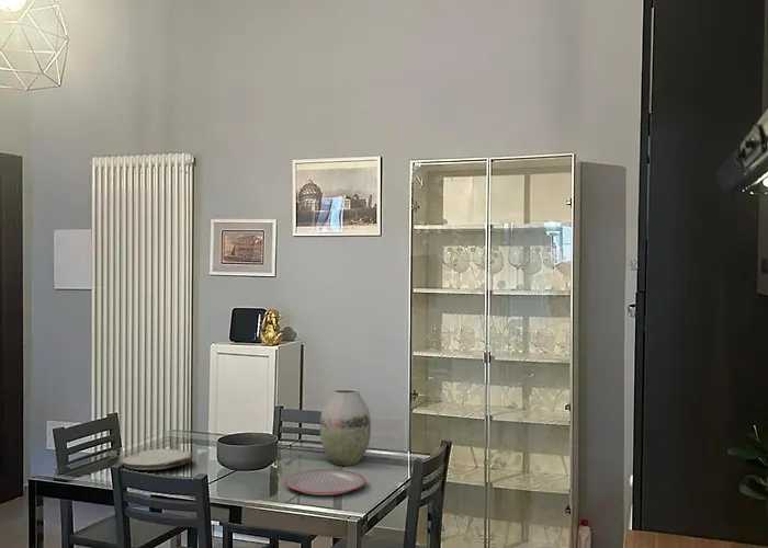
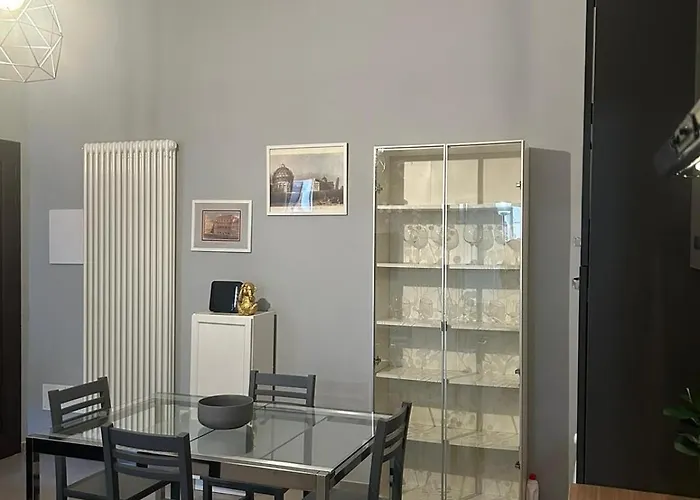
- plate [121,448,193,471]
- vase [319,388,372,467]
- plate [284,468,366,496]
